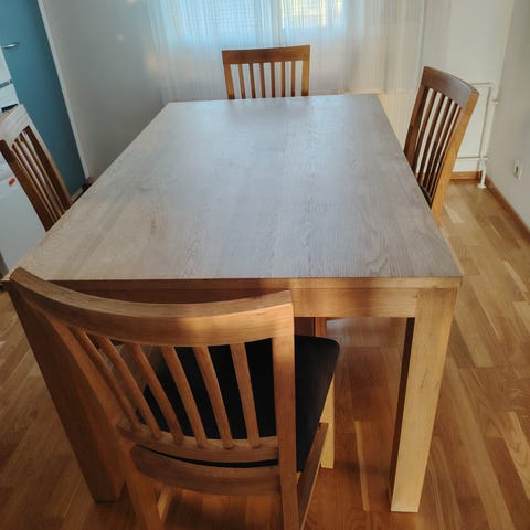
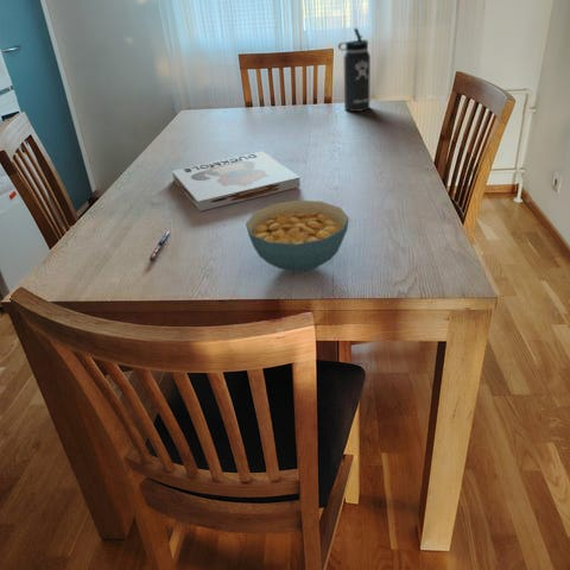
+ thermos bottle [337,27,372,113]
+ pen [148,230,171,261]
+ cereal bowl [245,200,350,273]
+ board game [171,151,302,213]
